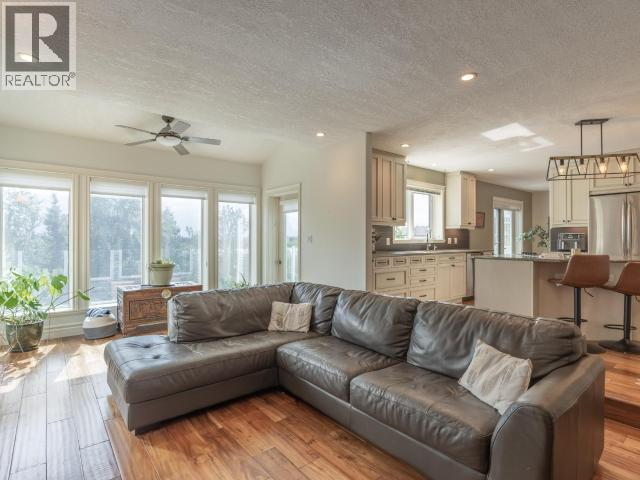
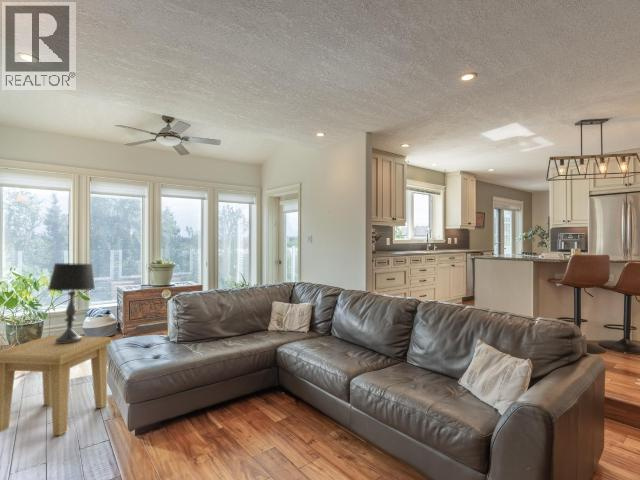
+ table lamp [47,262,97,343]
+ side table [0,334,112,436]
